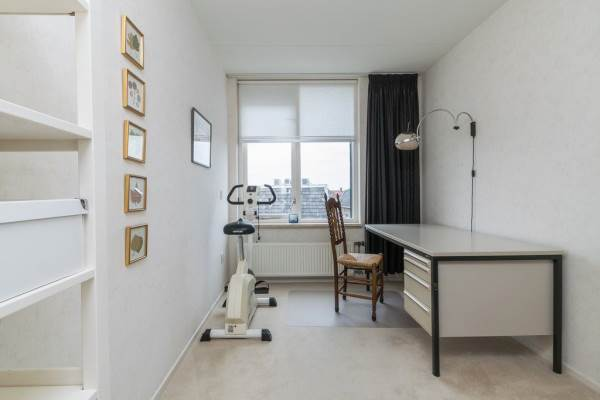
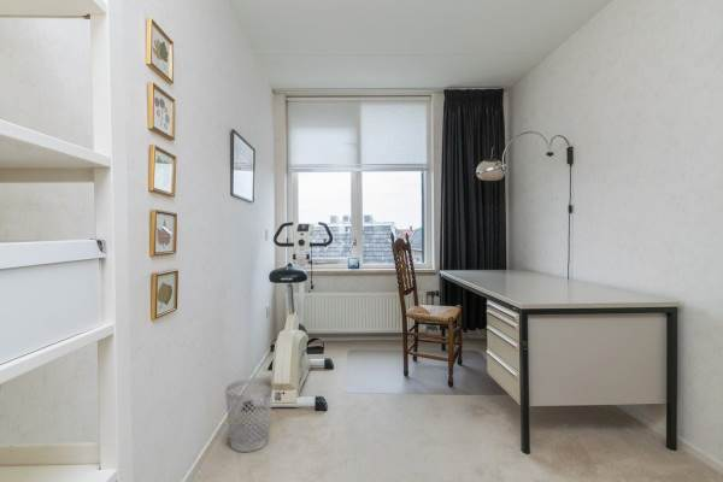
+ wastebasket [224,377,274,453]
